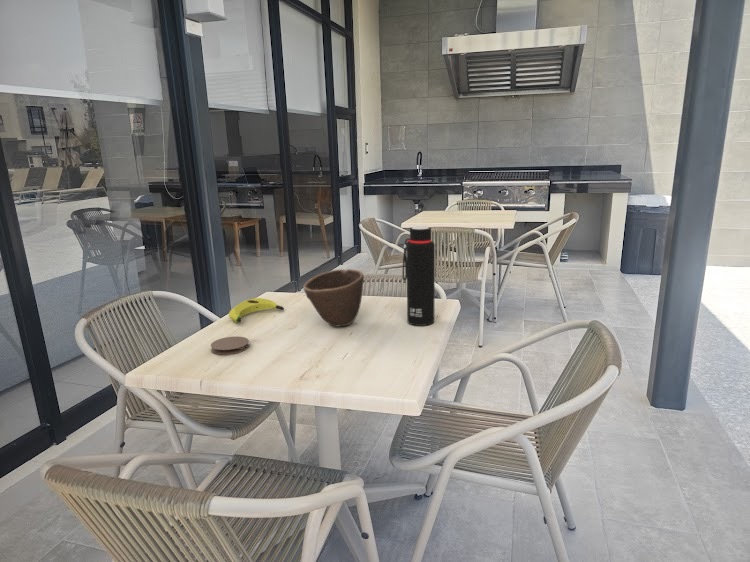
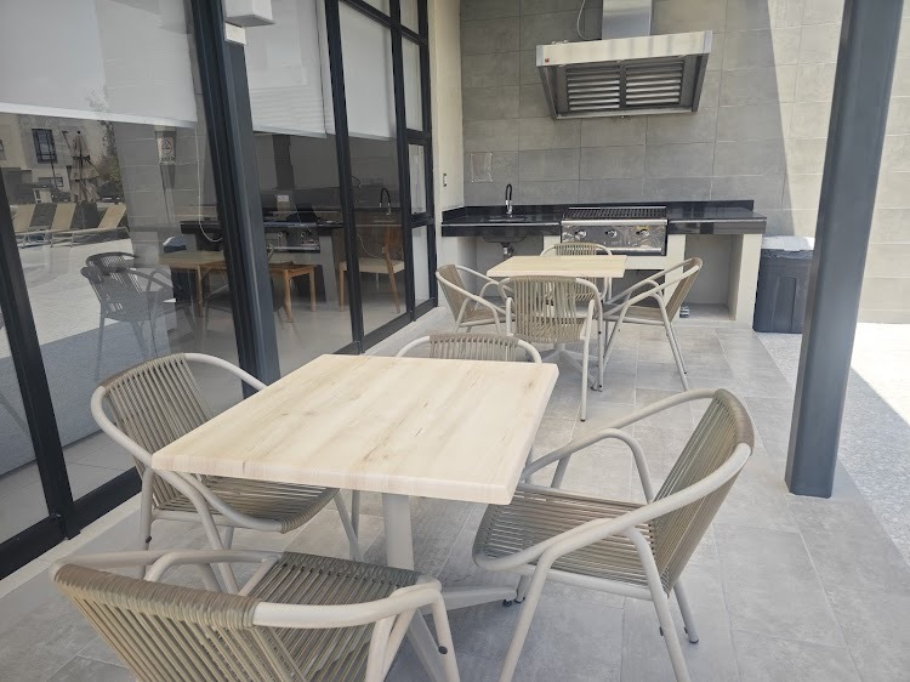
- coaster [210,335,250,356]
- water bottle [401,226,436,327]
- bowl [302,268,365,327]
- banana [228,297,285,323]
